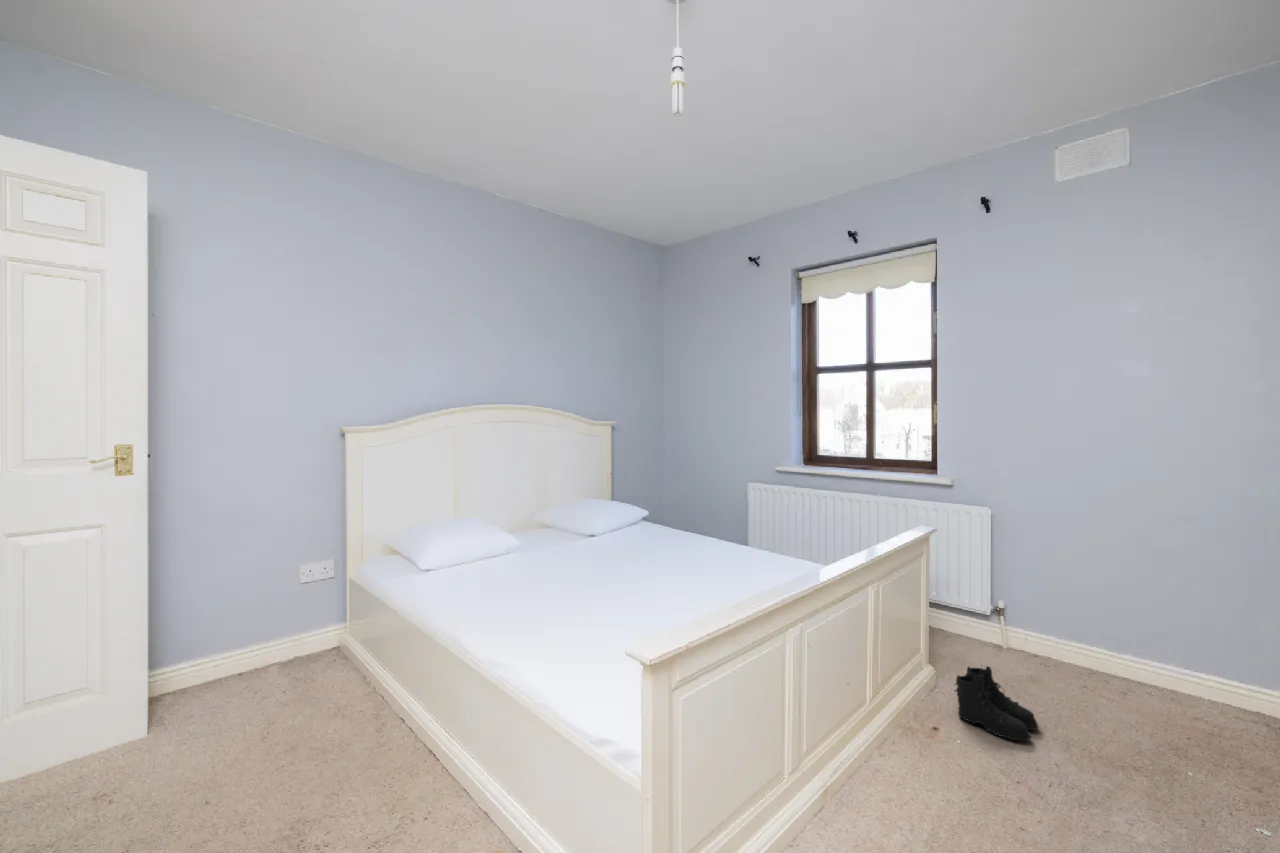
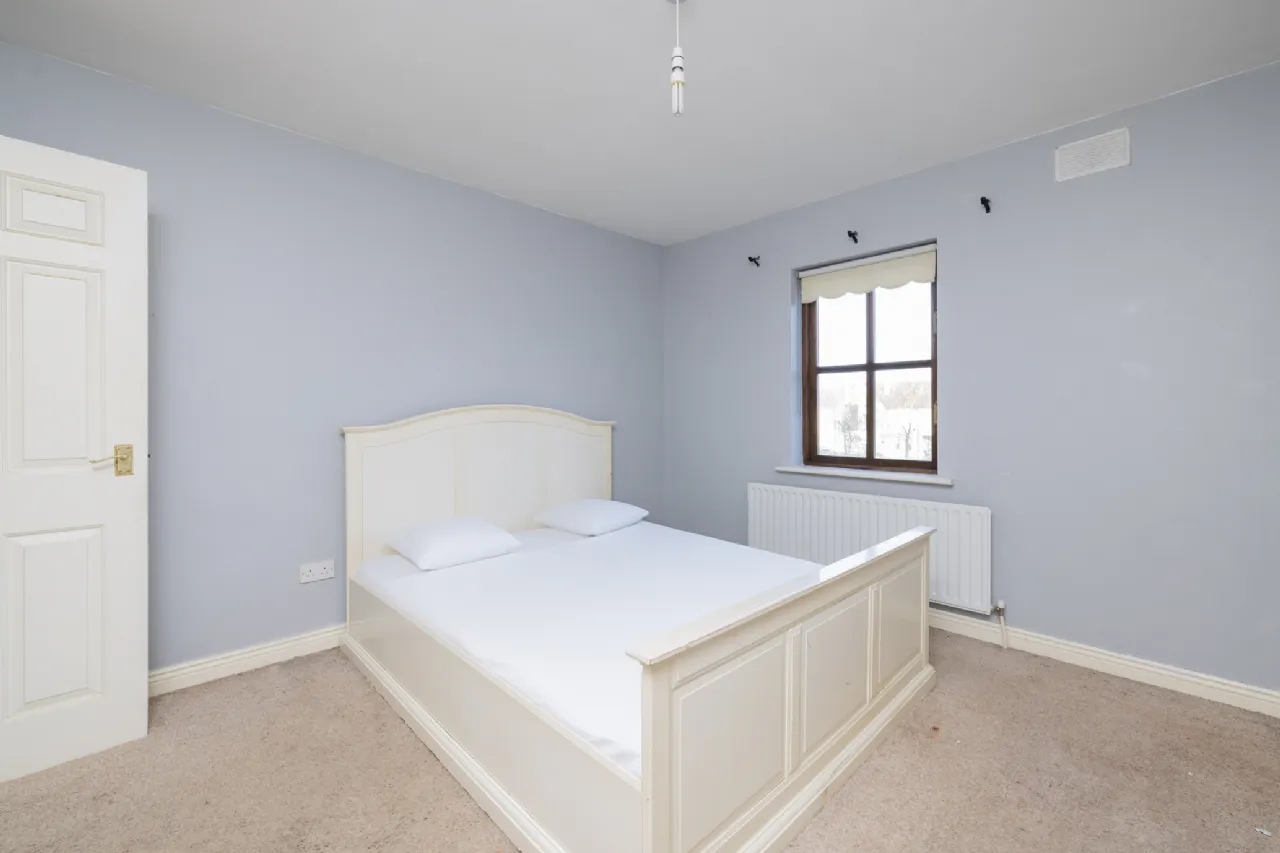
- boots [953,665,1040,742]
